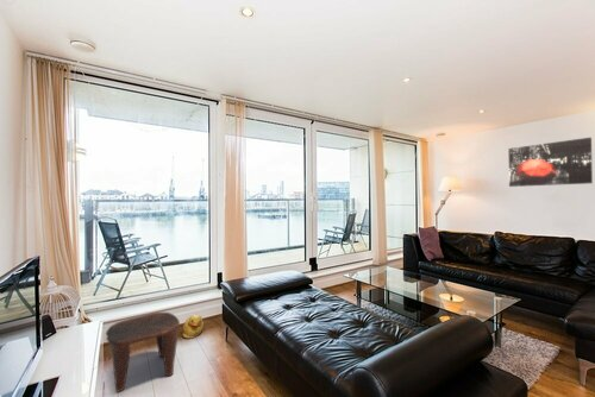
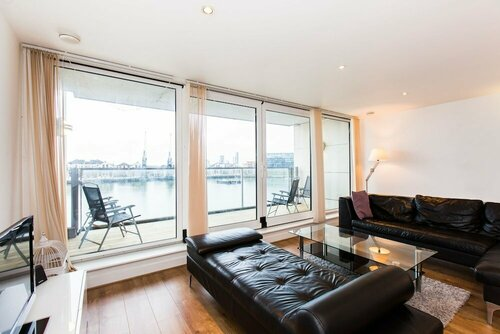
- rubber duck [181,313,205,340]
- stool [105,311,181,393]
- wall art [507,137,594,188]
